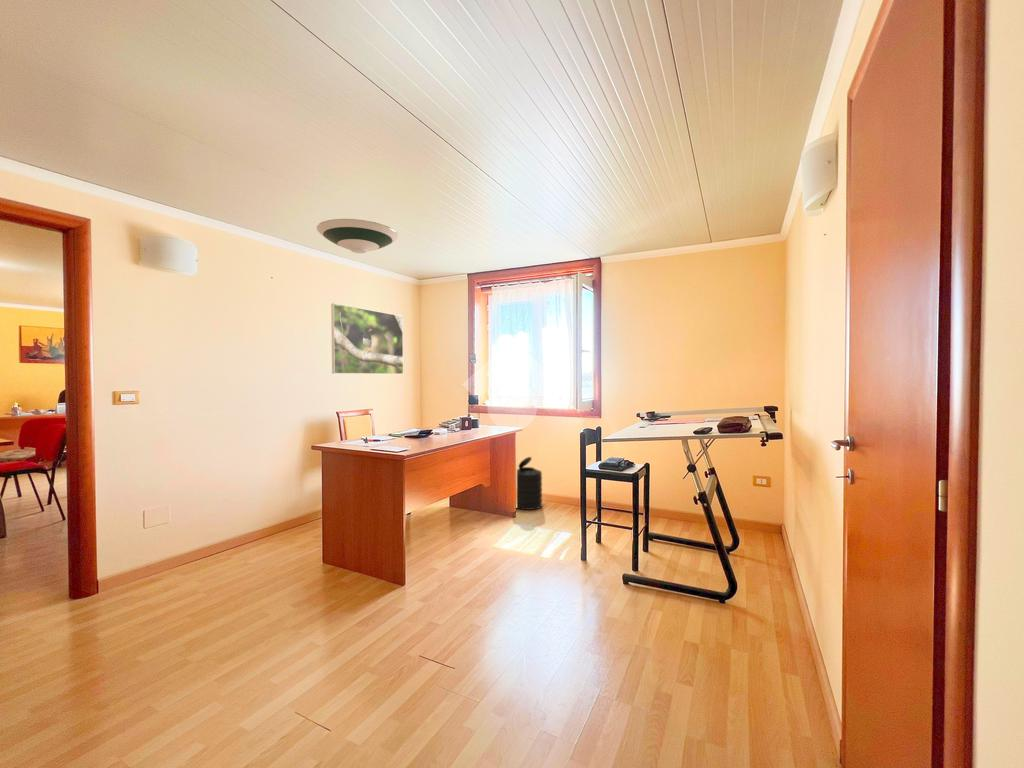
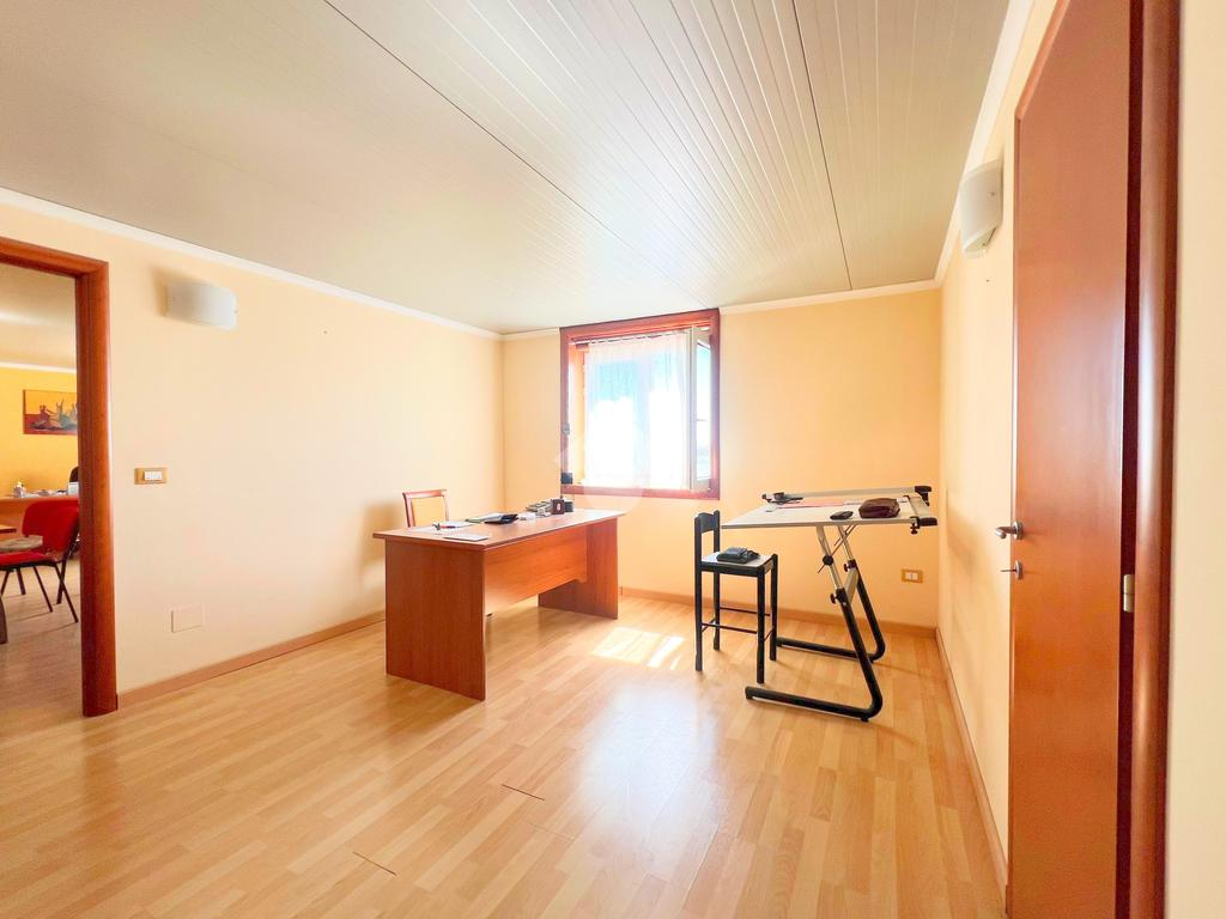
- trash can [516,456,543,511]
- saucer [316,218,399,254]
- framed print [330,302,404,375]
